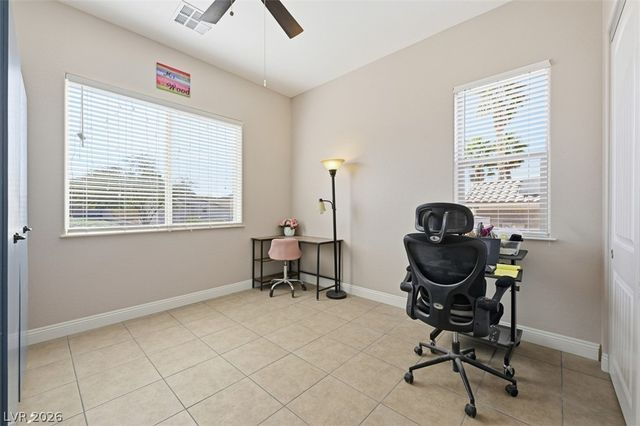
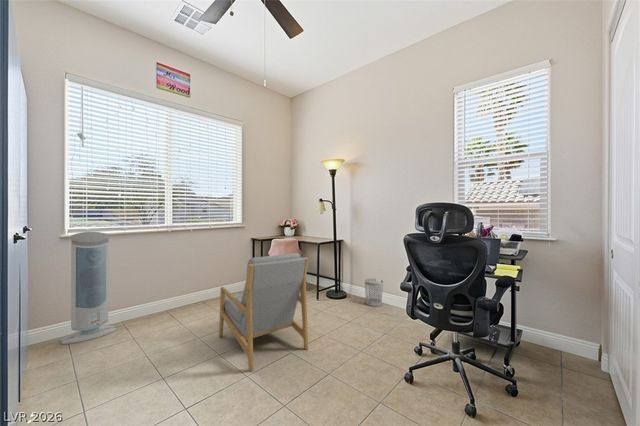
+ armchair [218,252,309,372]
+ air purifier [60,231,118,345]
+ wastebasket [363,278,384,307]
